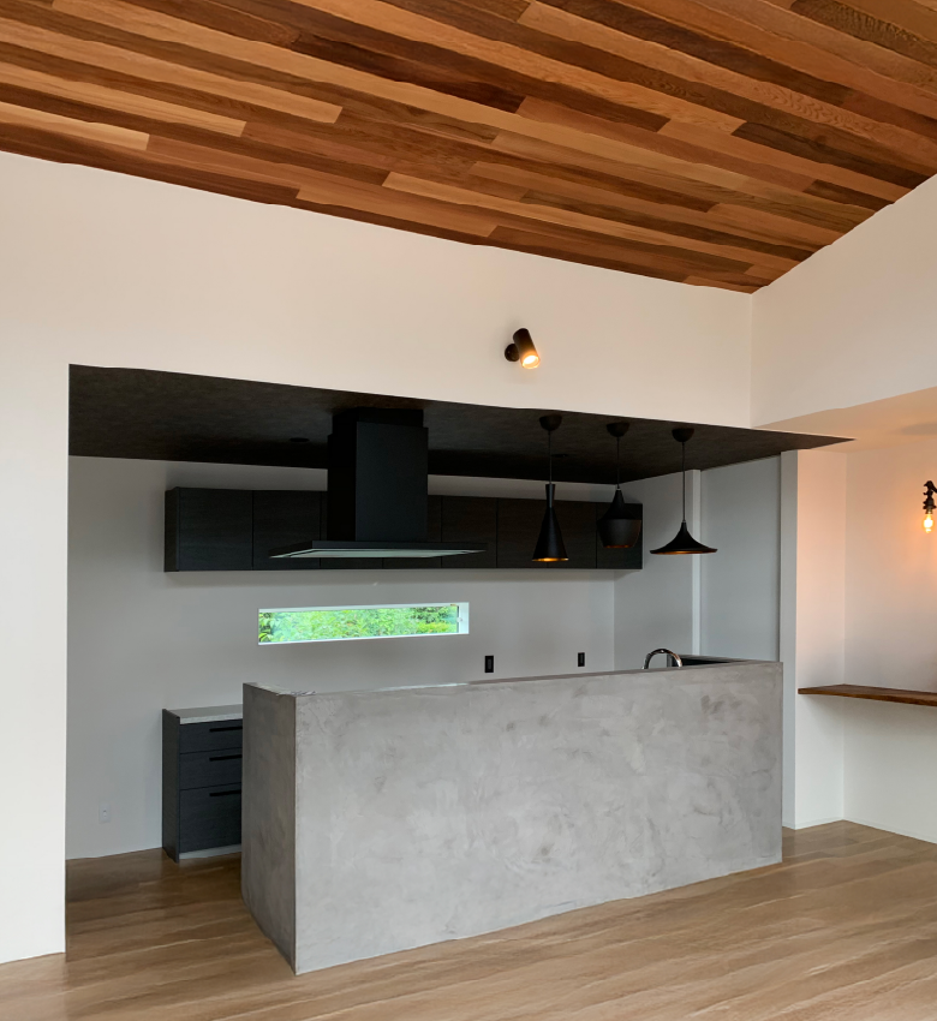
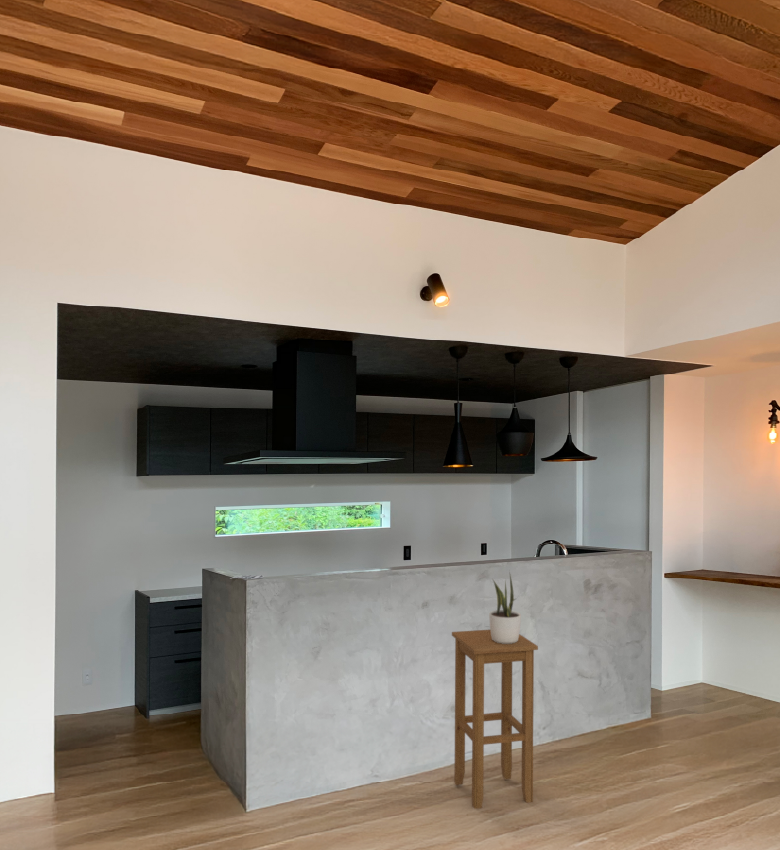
+ potted plant [488,570,522,644]
+ stool [451,629,539,810]
